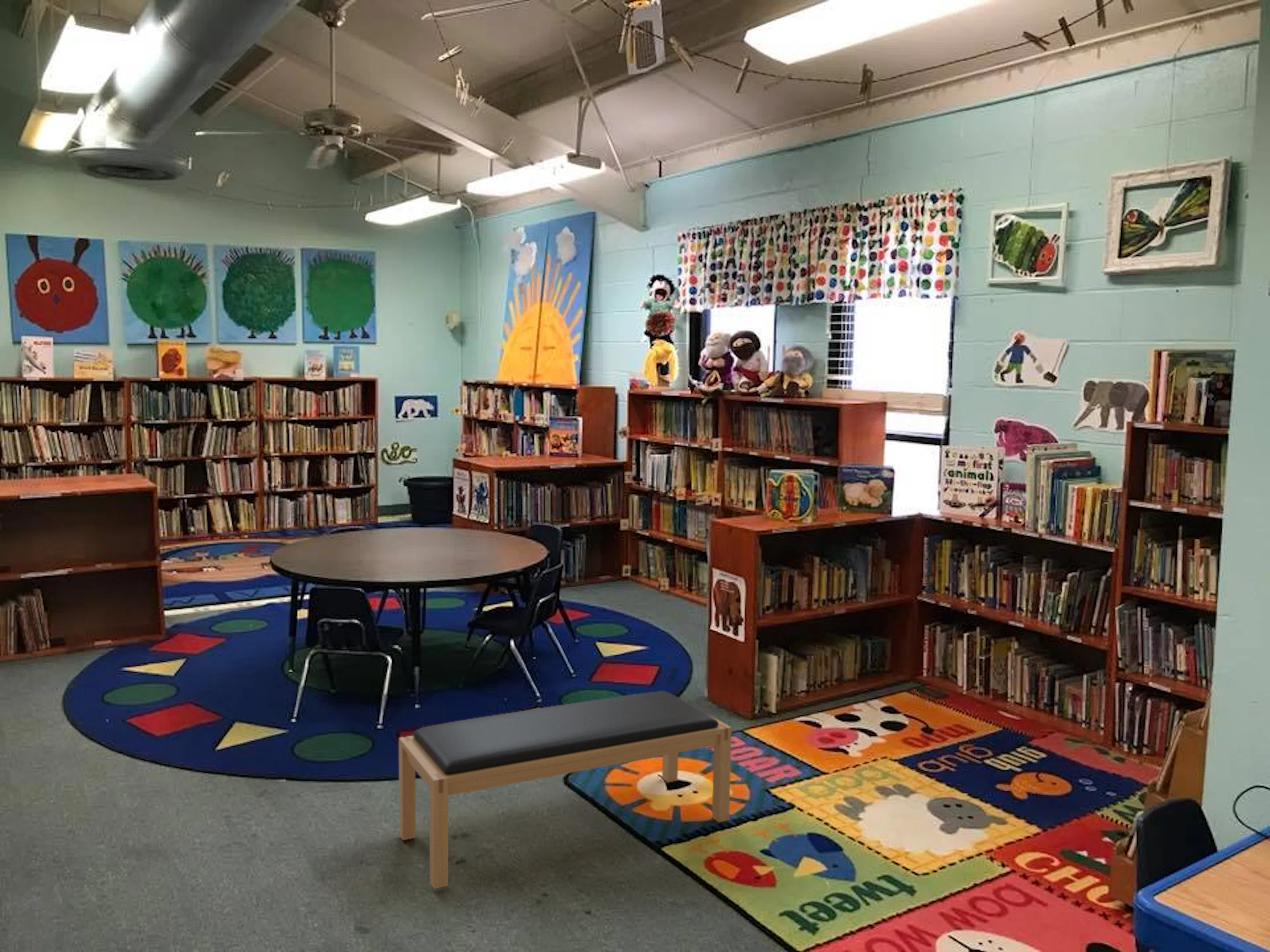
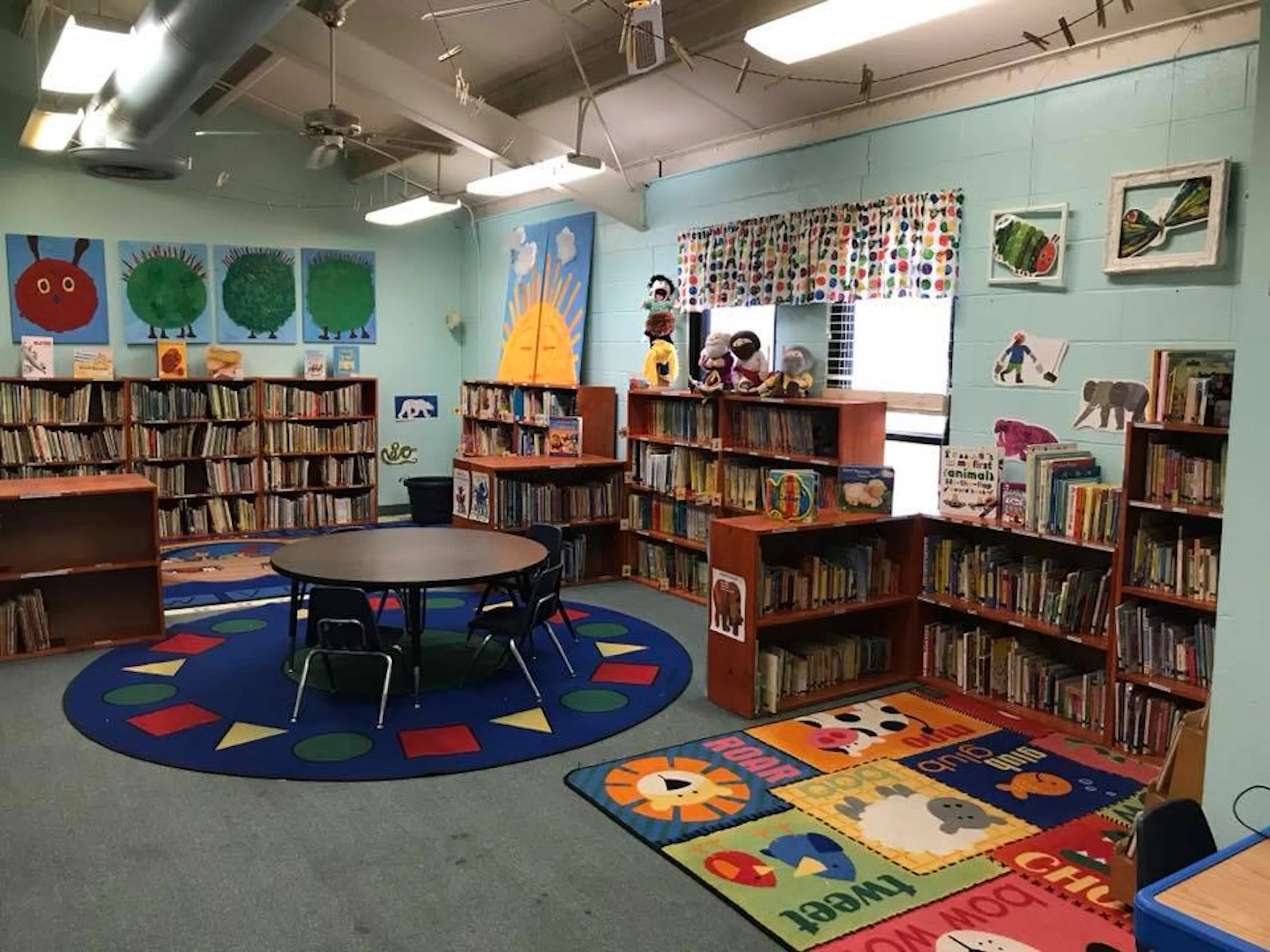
- bench [399,690,732,889]
